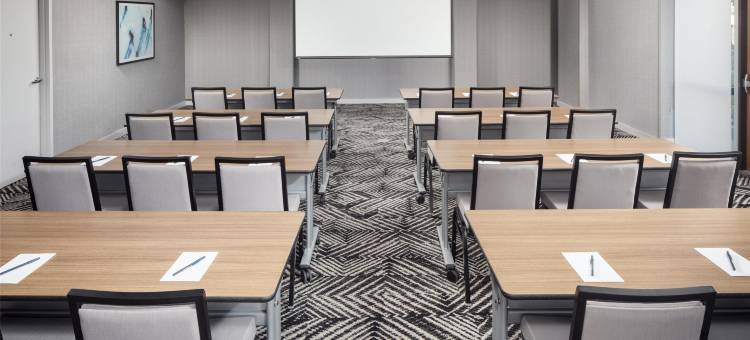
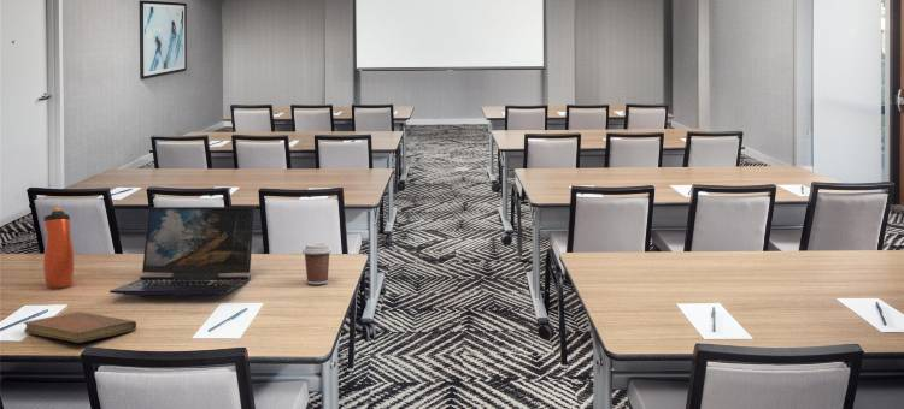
+ coffee cup [301,242,333,285]
+ water bottle [42,206,75,289]
+ laptop [108,206,256,296]
+ notebook [23,312,137,344]
